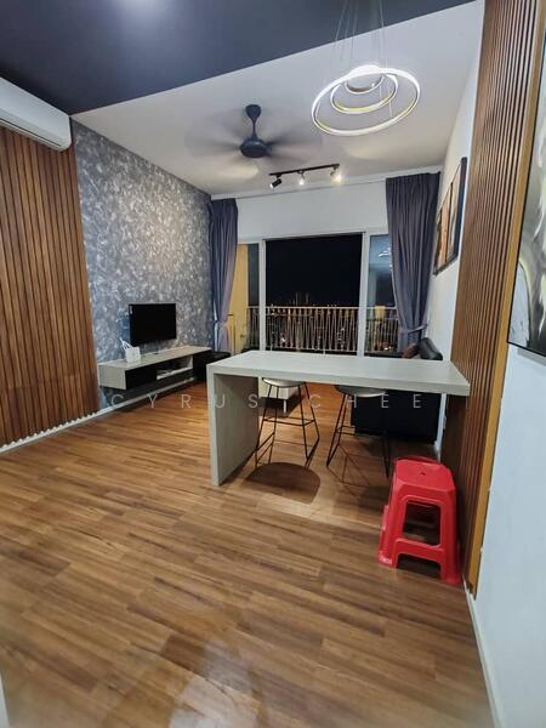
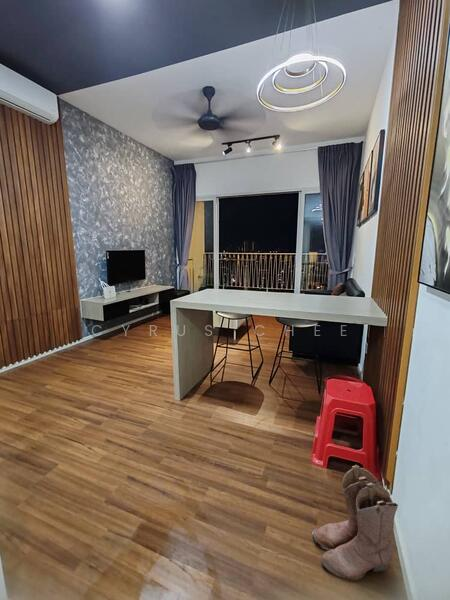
+ boots [311,464,400,581]
